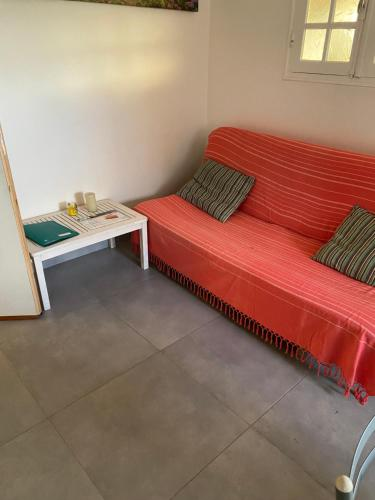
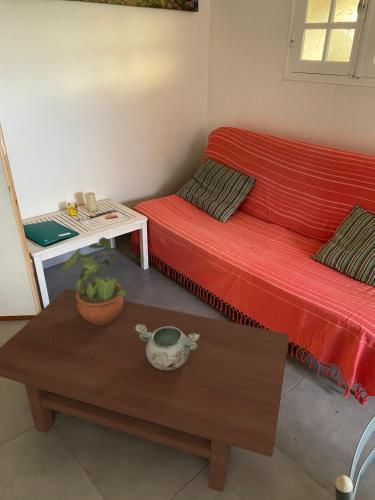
+ decorative bowl [135,324,200,370]
+ coffee table [0,288,290,493]
+ potted plant [59,236,128,325]
